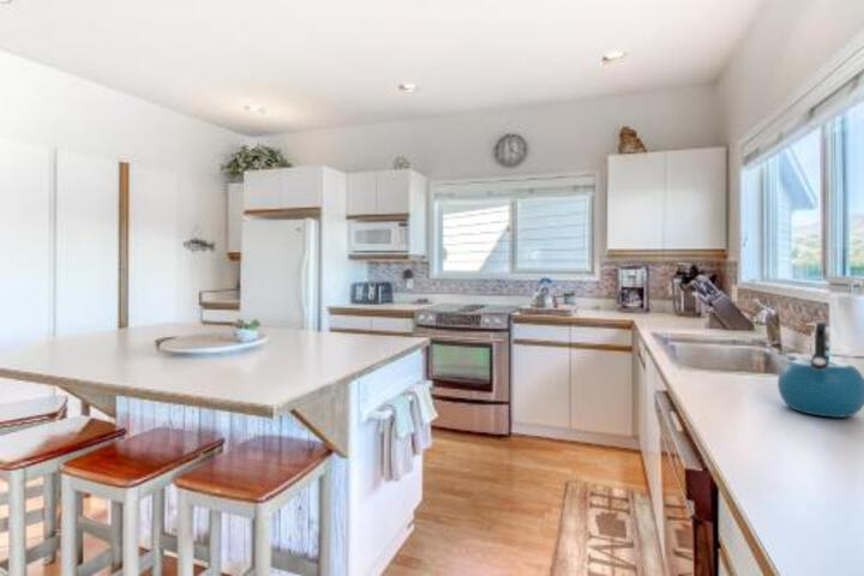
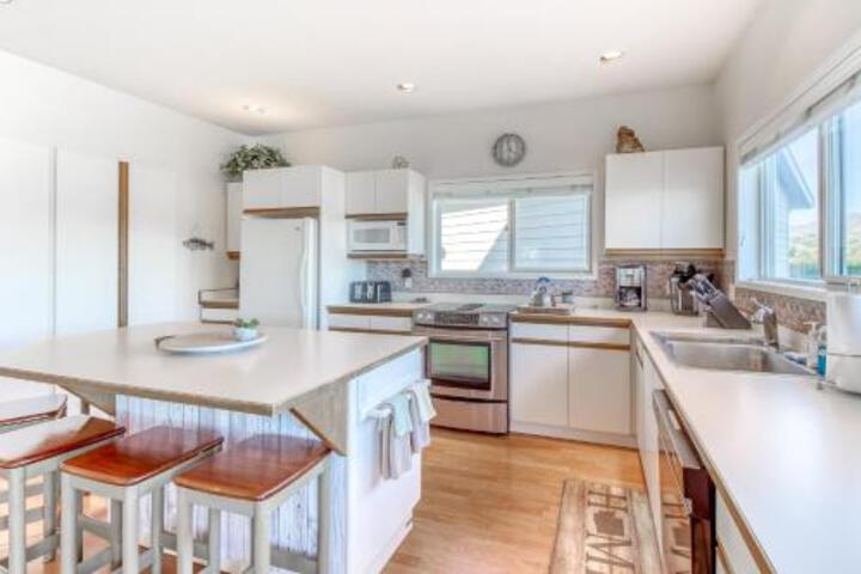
- kettle [776,320,864,419]
